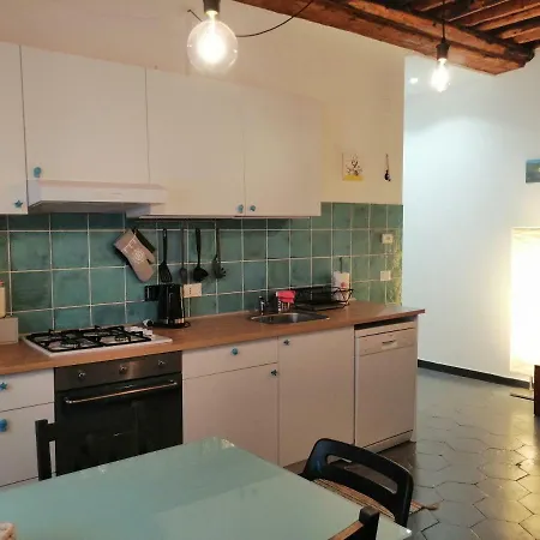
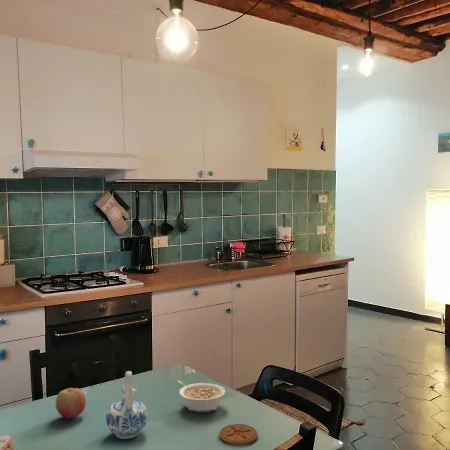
+ ceramic pitcher [105,370,149,440]
+ coaster [219,423,258,446]
+ legume [177,379,226,414]
+ fruit [55,387,87,419]
